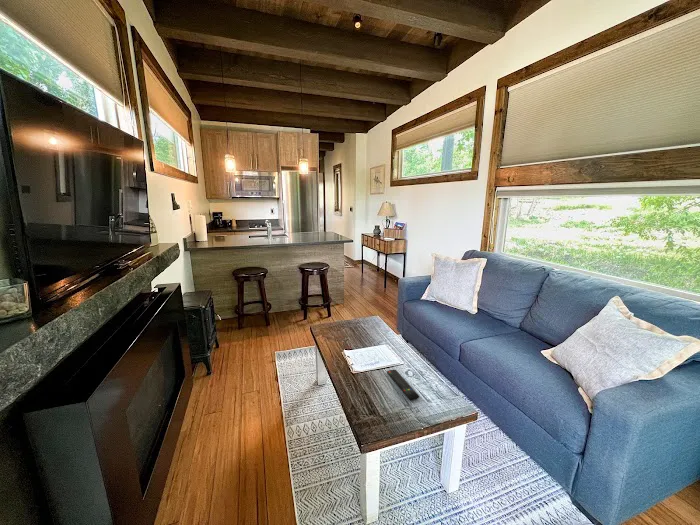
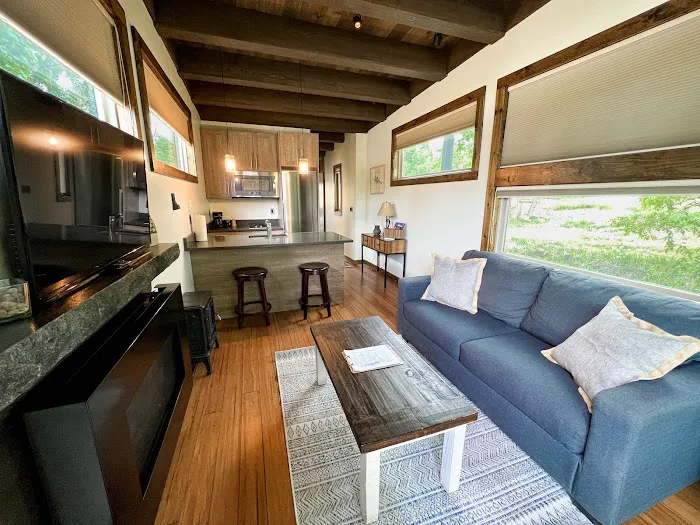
- remote control [386,369,420,401]
